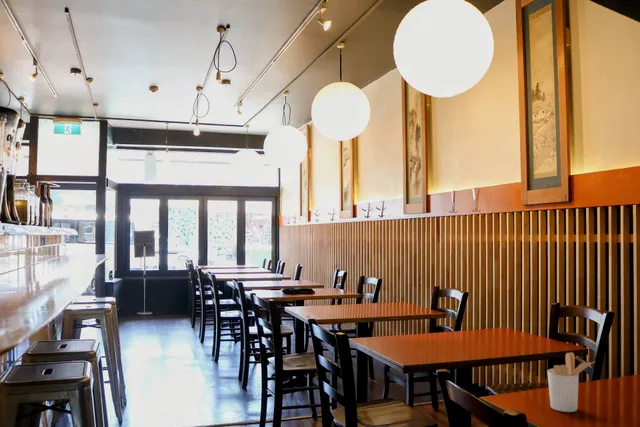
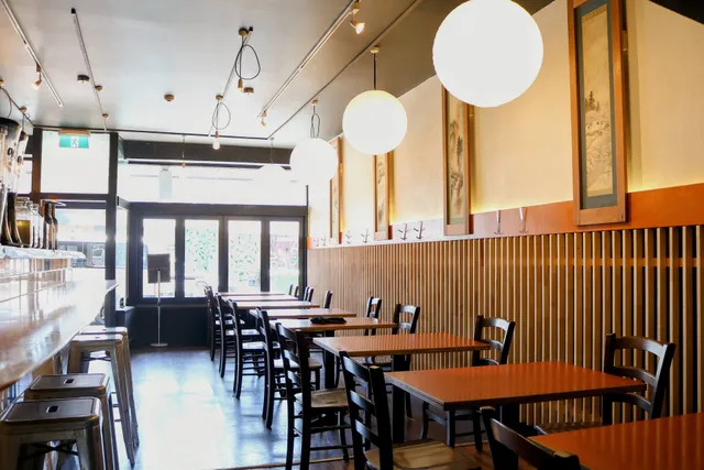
- utensil holder [546,351,596,413]
